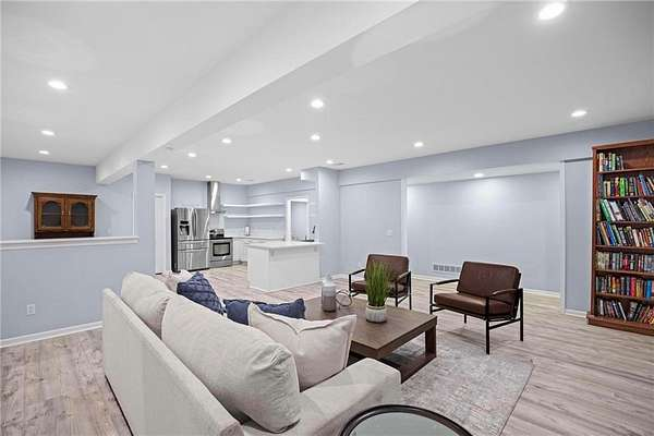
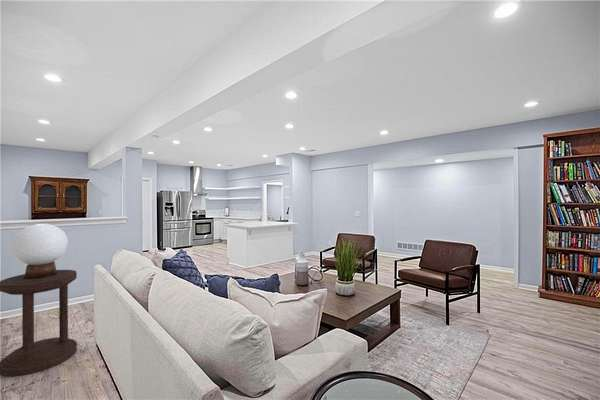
+ side table [0,269,78,378]
+ table lamp [11,223,69,279]
